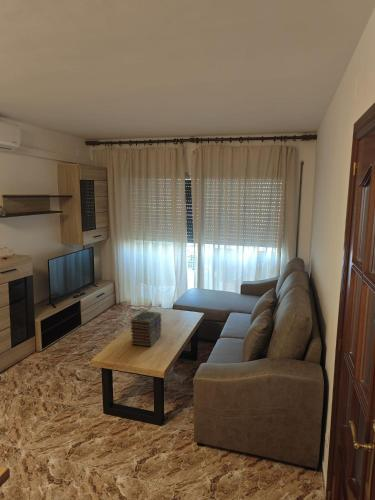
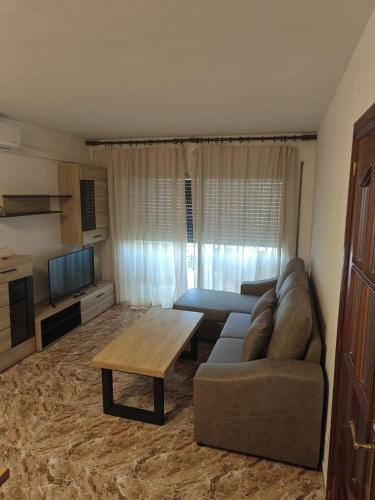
- book stack [129,310,163,348]
